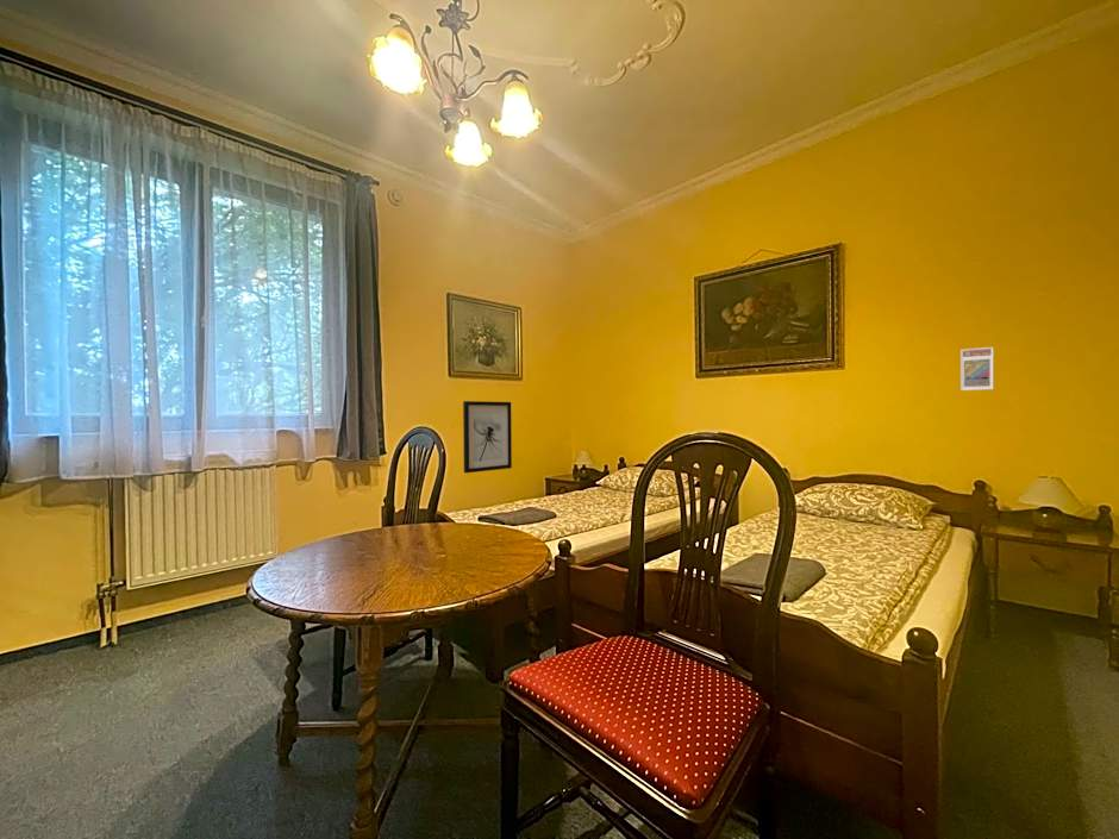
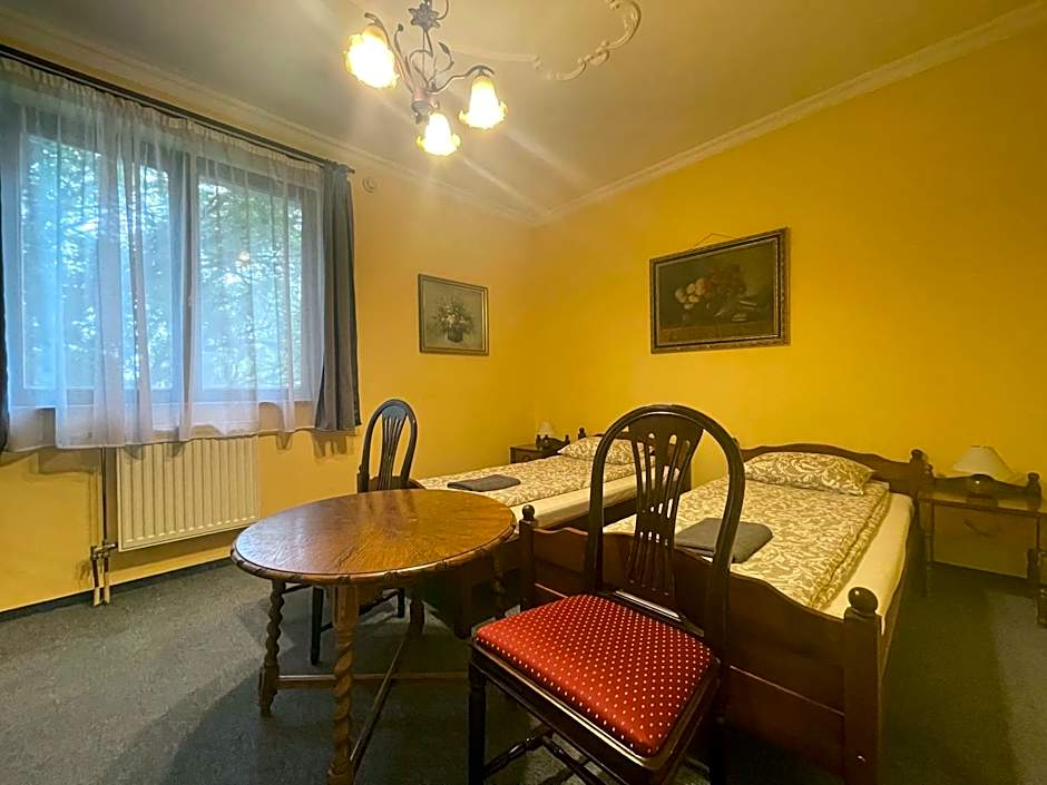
- wall art [462,400,513,474]
- trading card display case [959,346,994,392]
